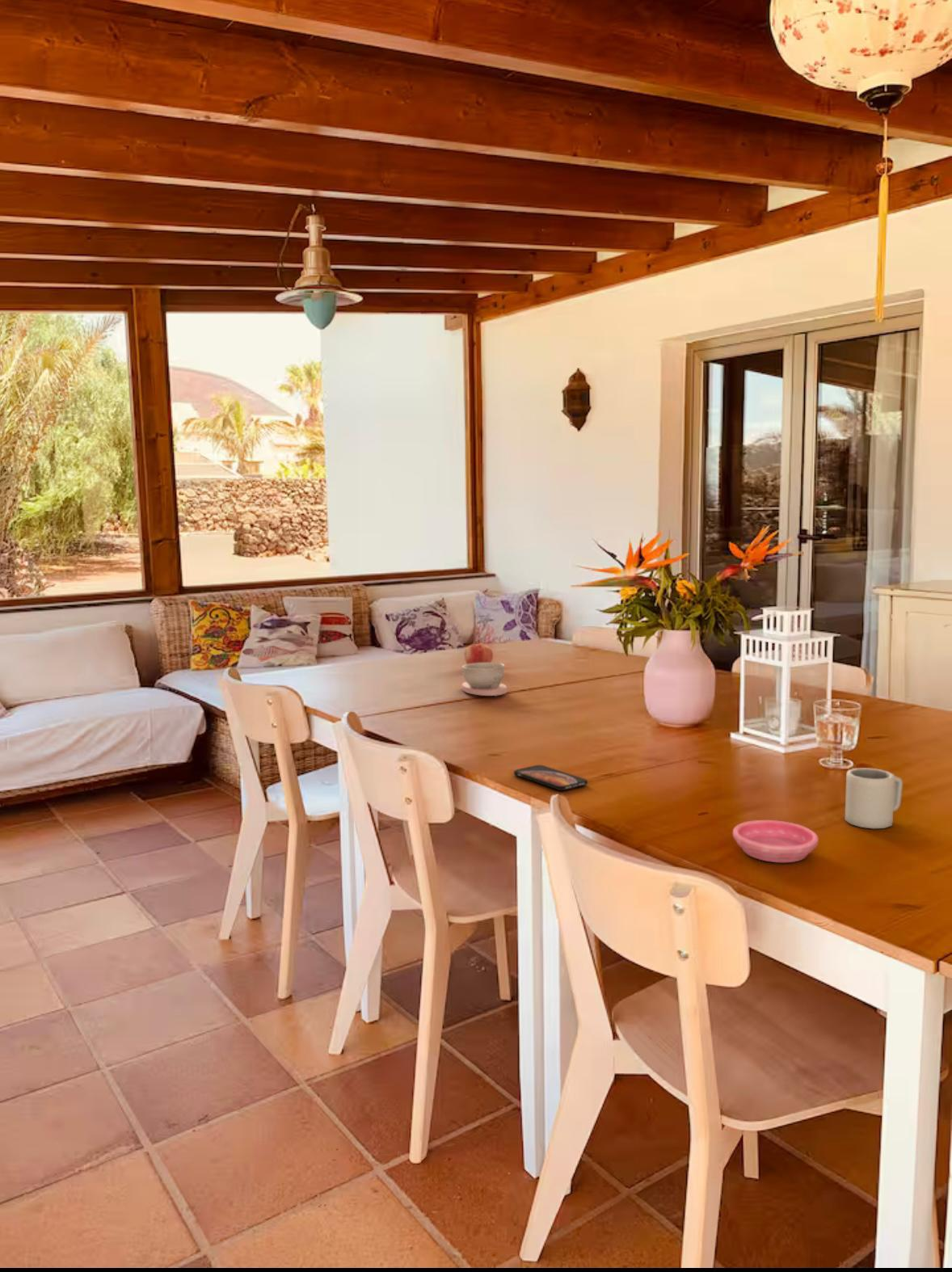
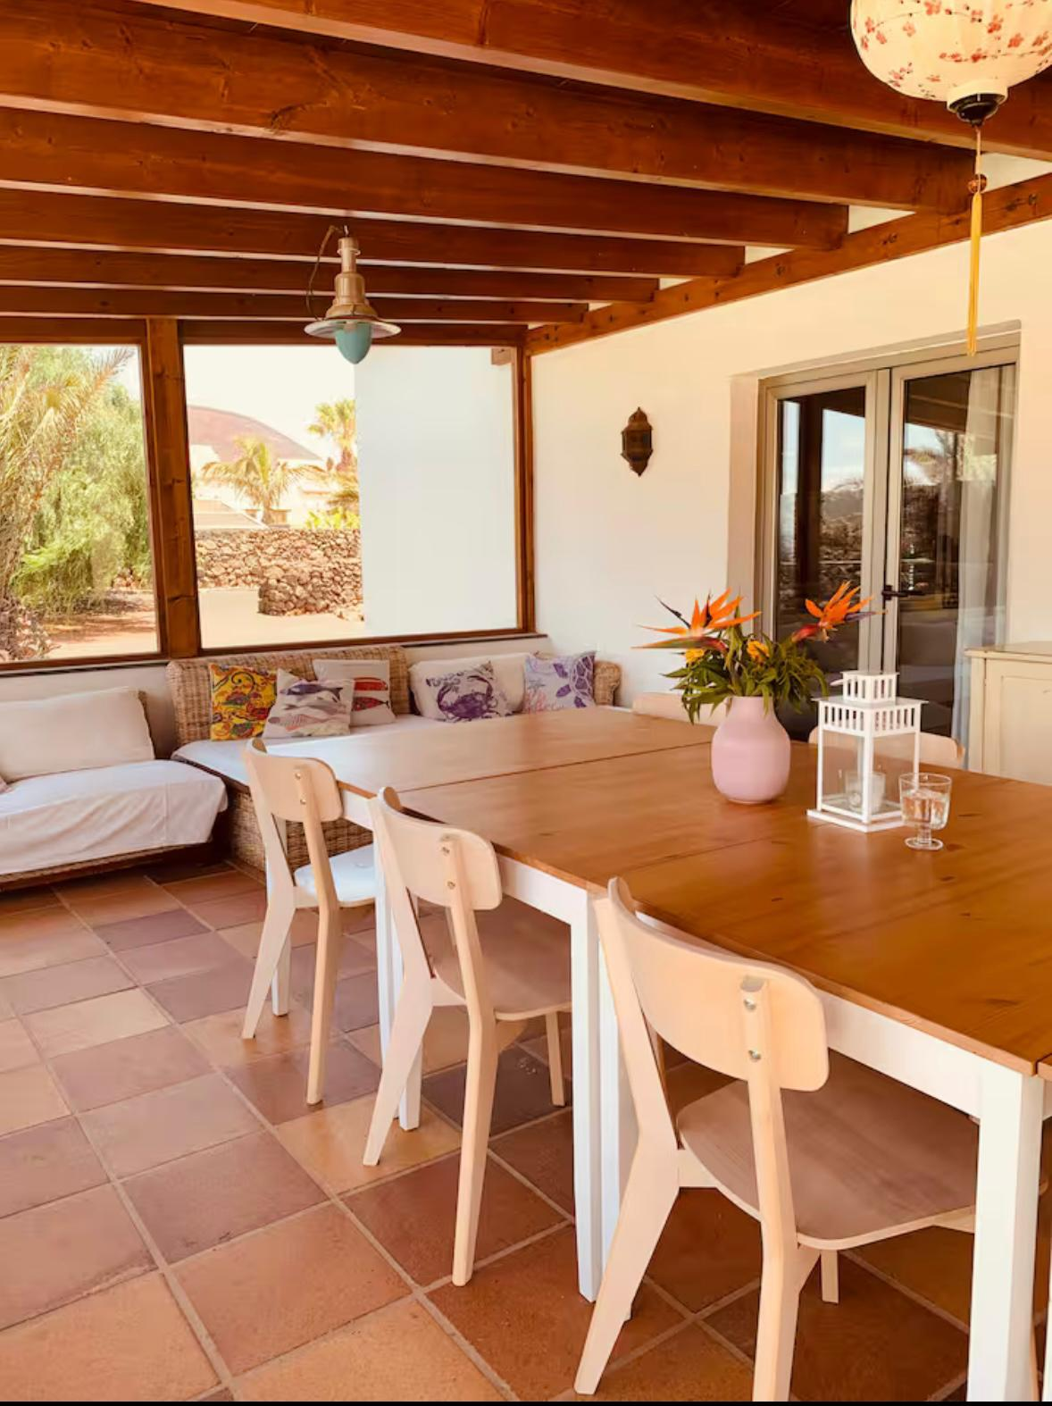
- smartphone [513,764,588,791]
- cup [845,767,904,829]
- bowl [461,662,508,697]
- fruit [463,642,494,664]
- saucer [732,819,819,863]
